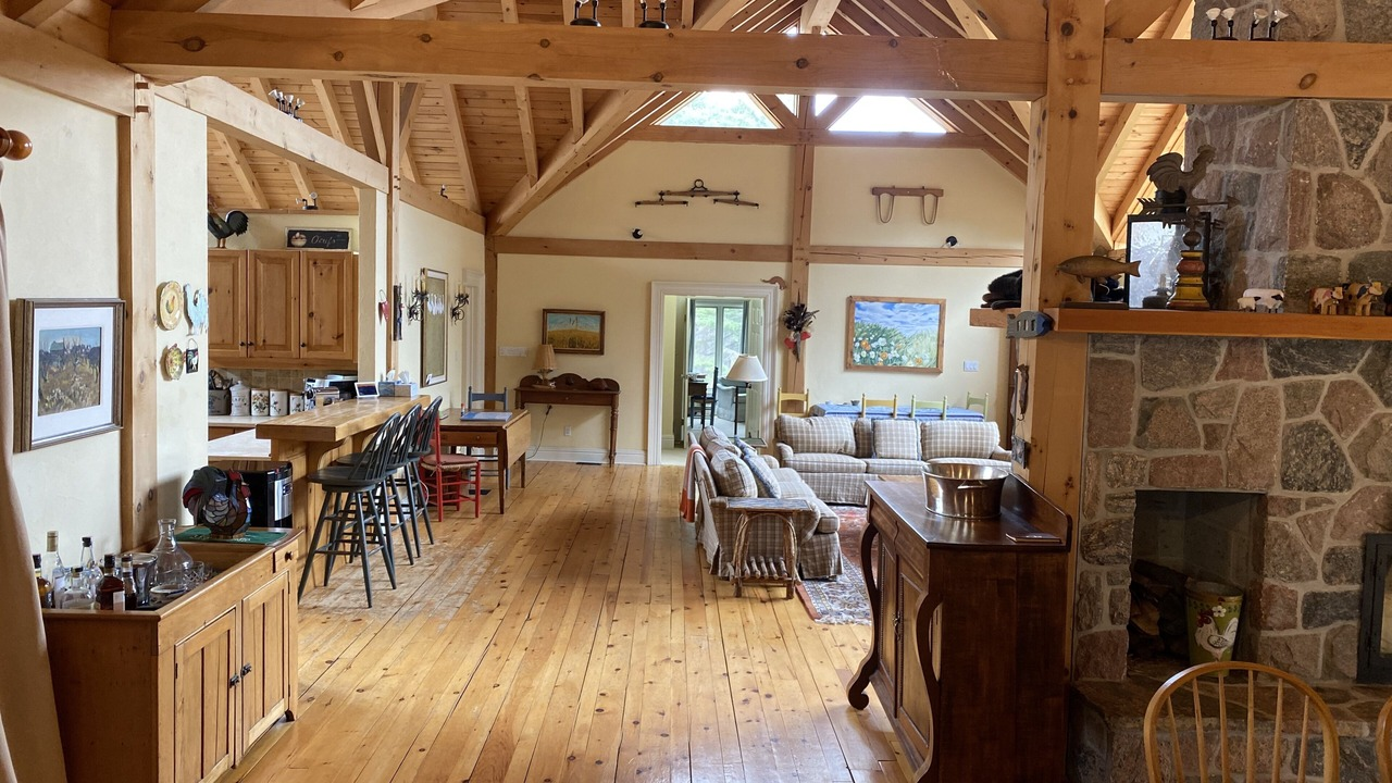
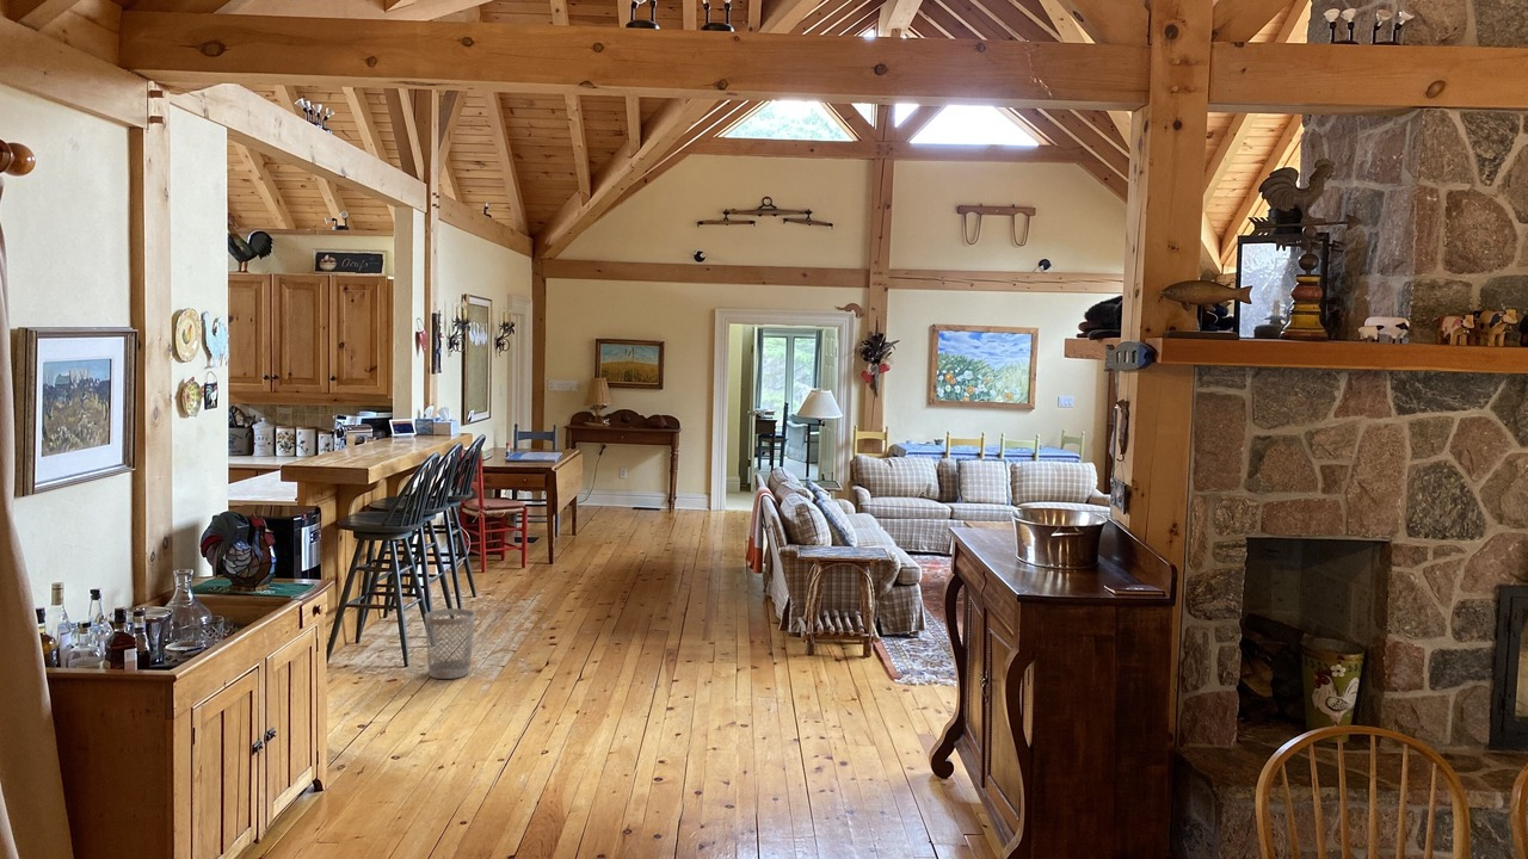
+ wastebasket [424,607,476,680]
